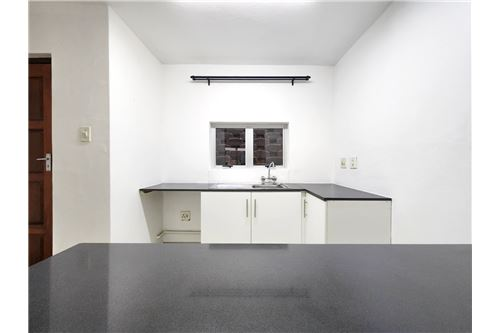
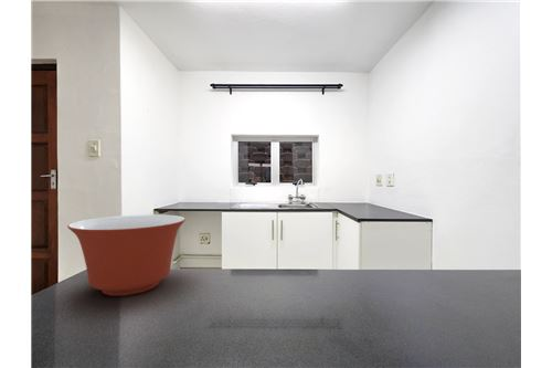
+ mixing bowl [66,213,187,297]
